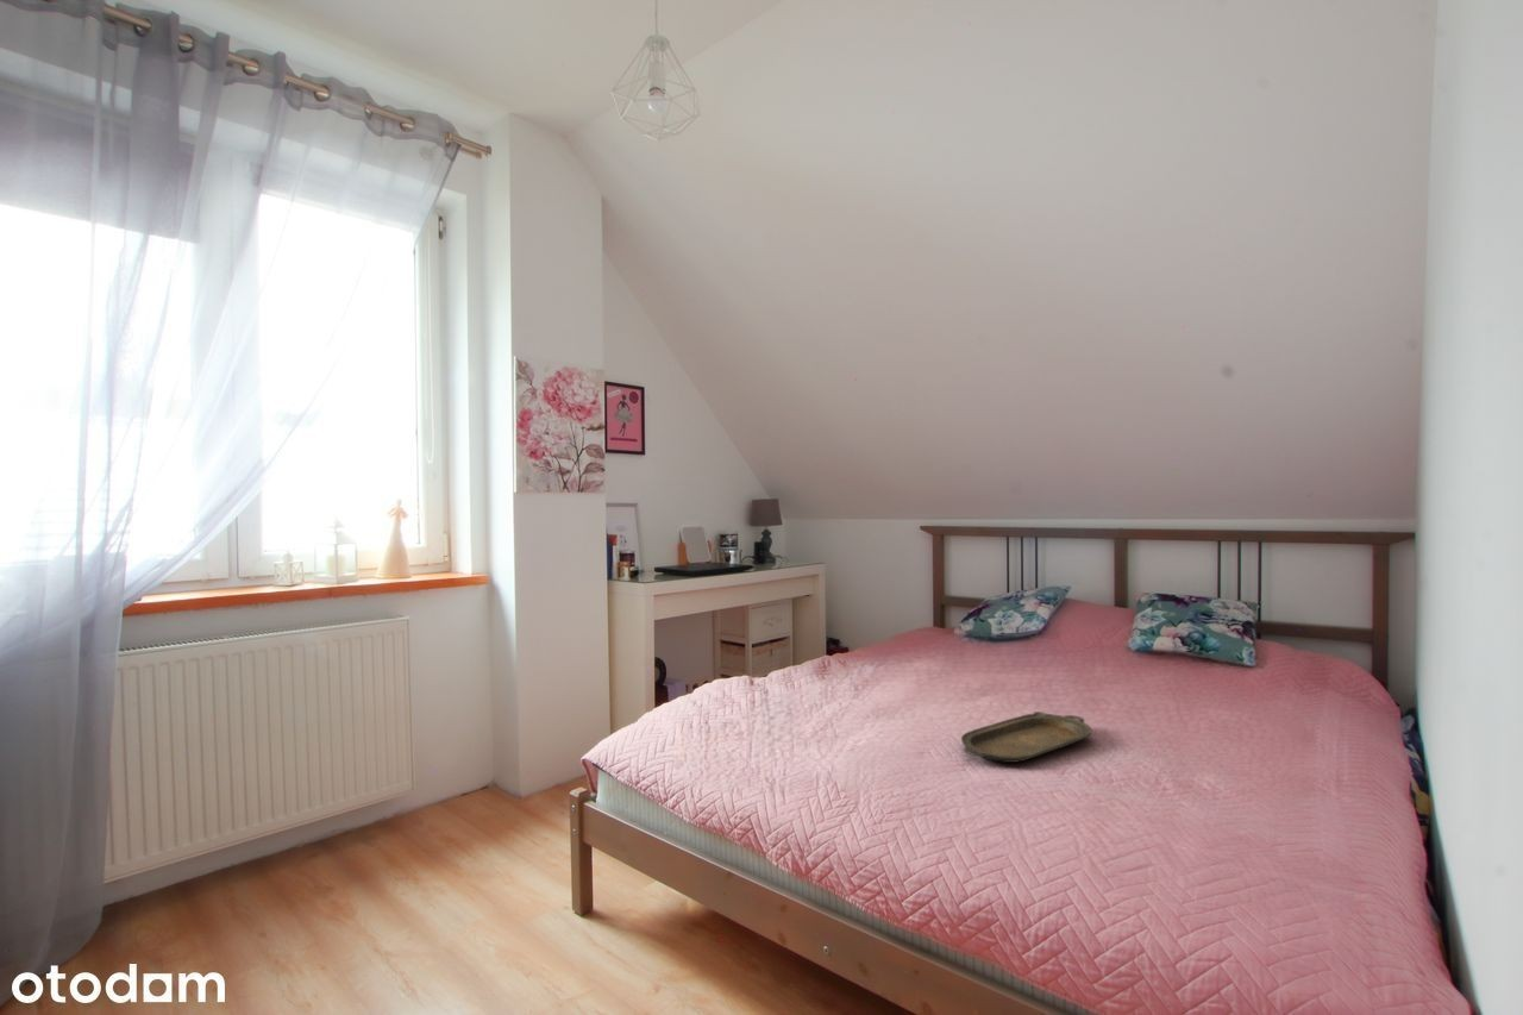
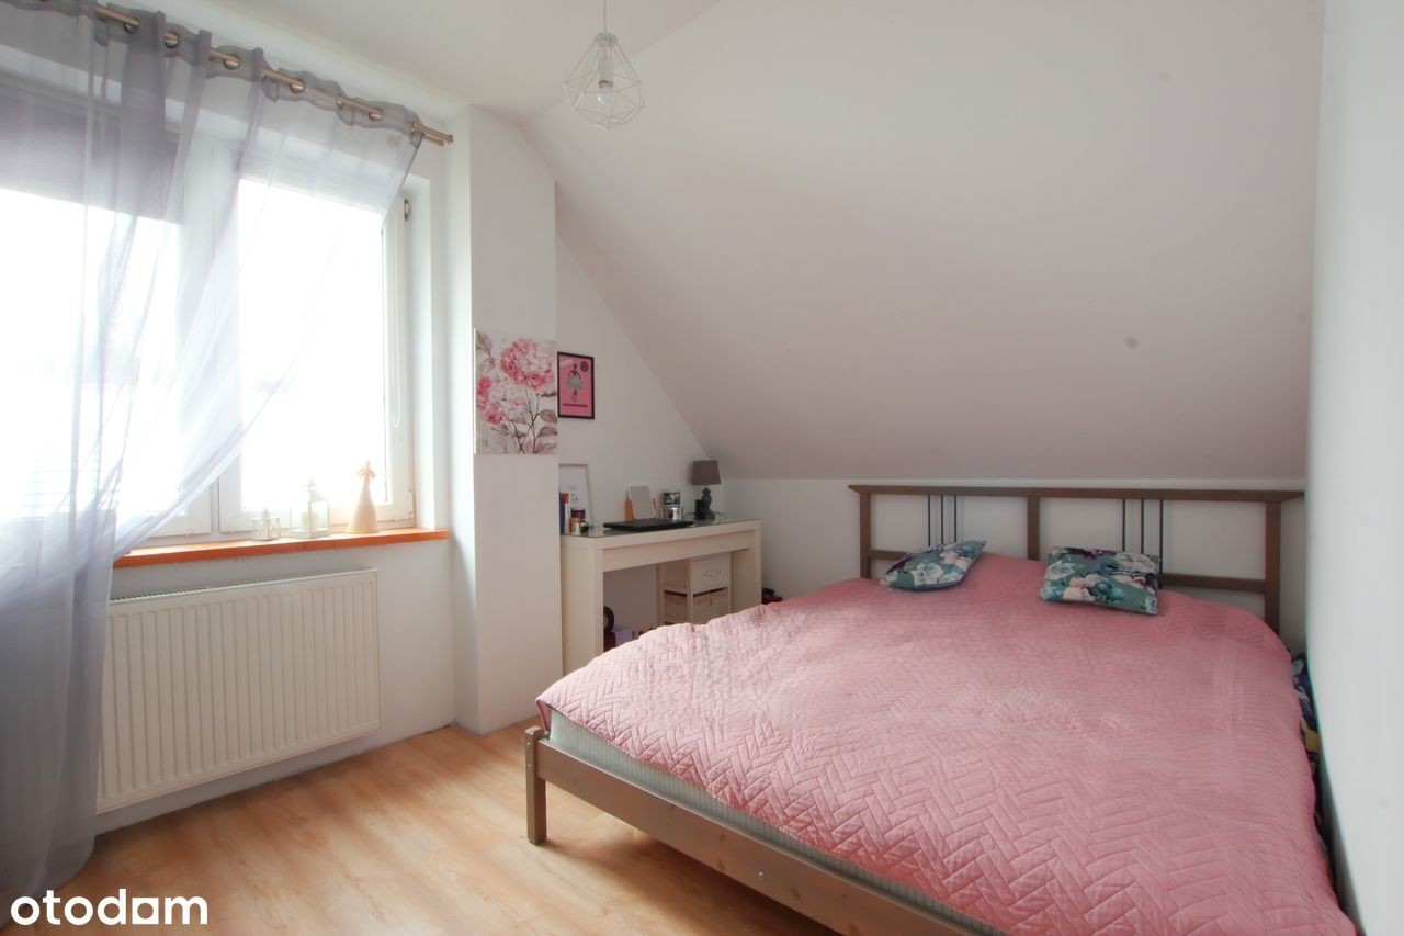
- serving tray [960,710,1093,764]
